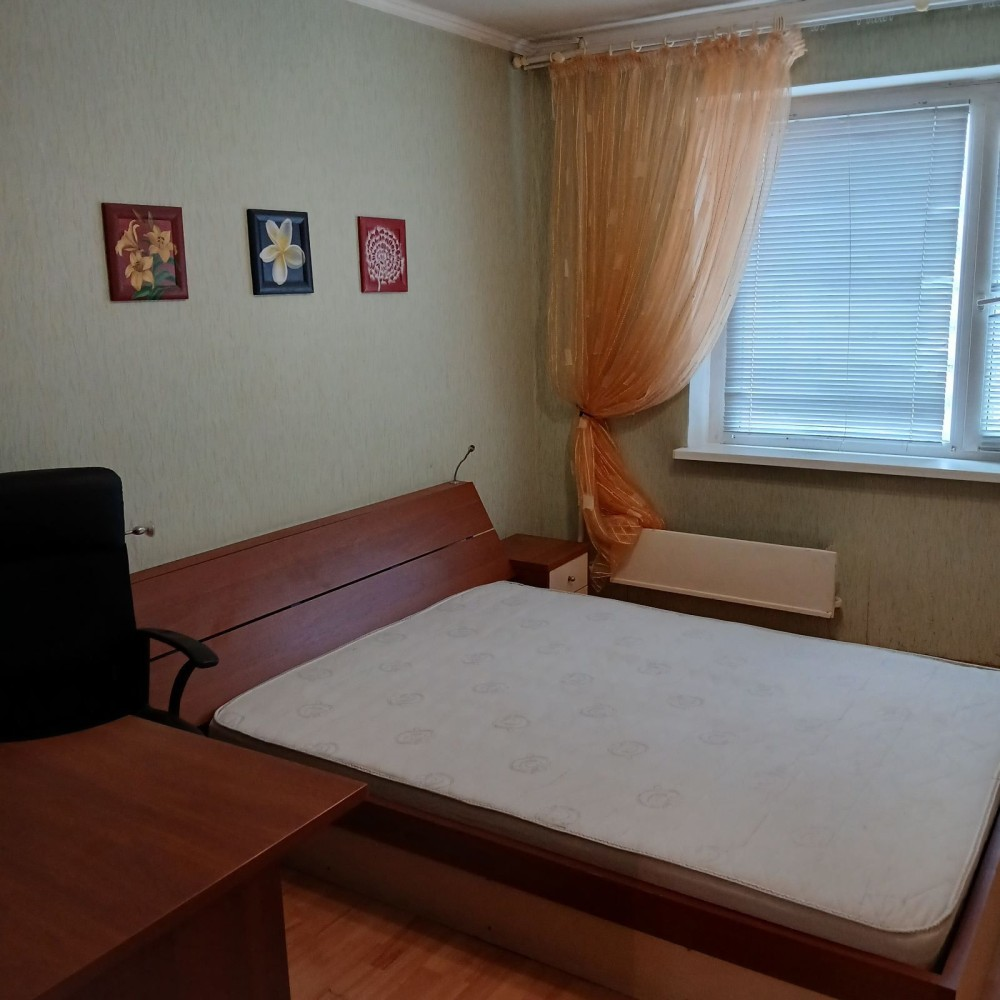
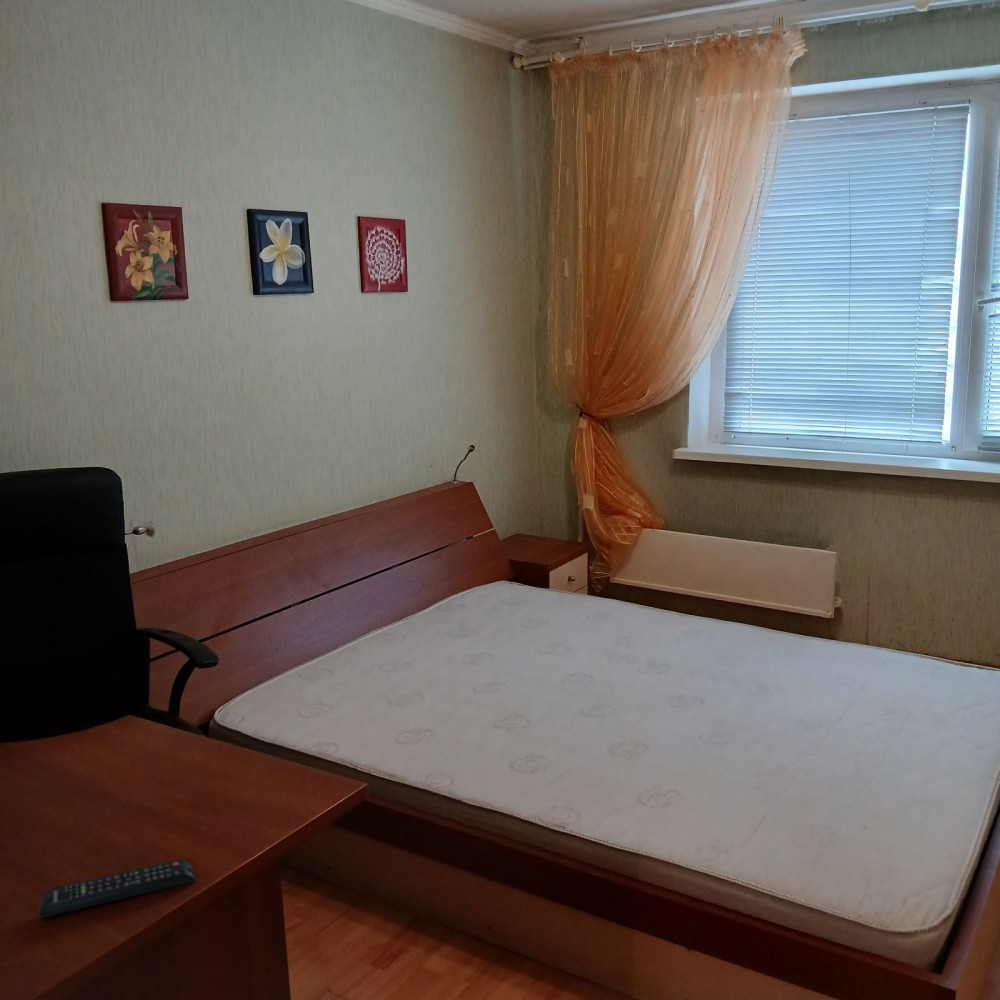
+ remote control [37,859,197,919]
